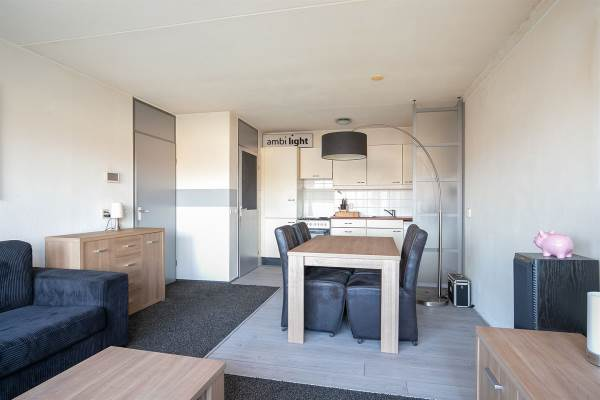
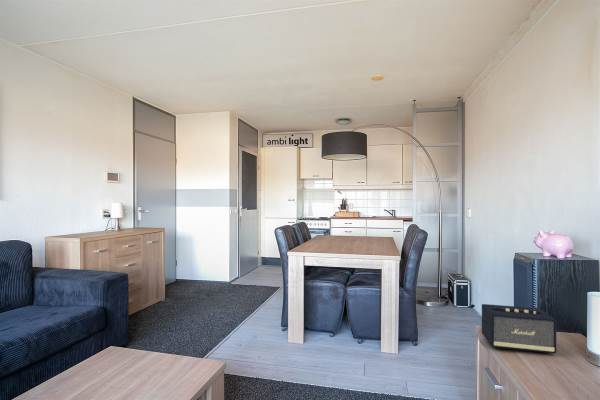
+ speaker [481,303,557,355]
